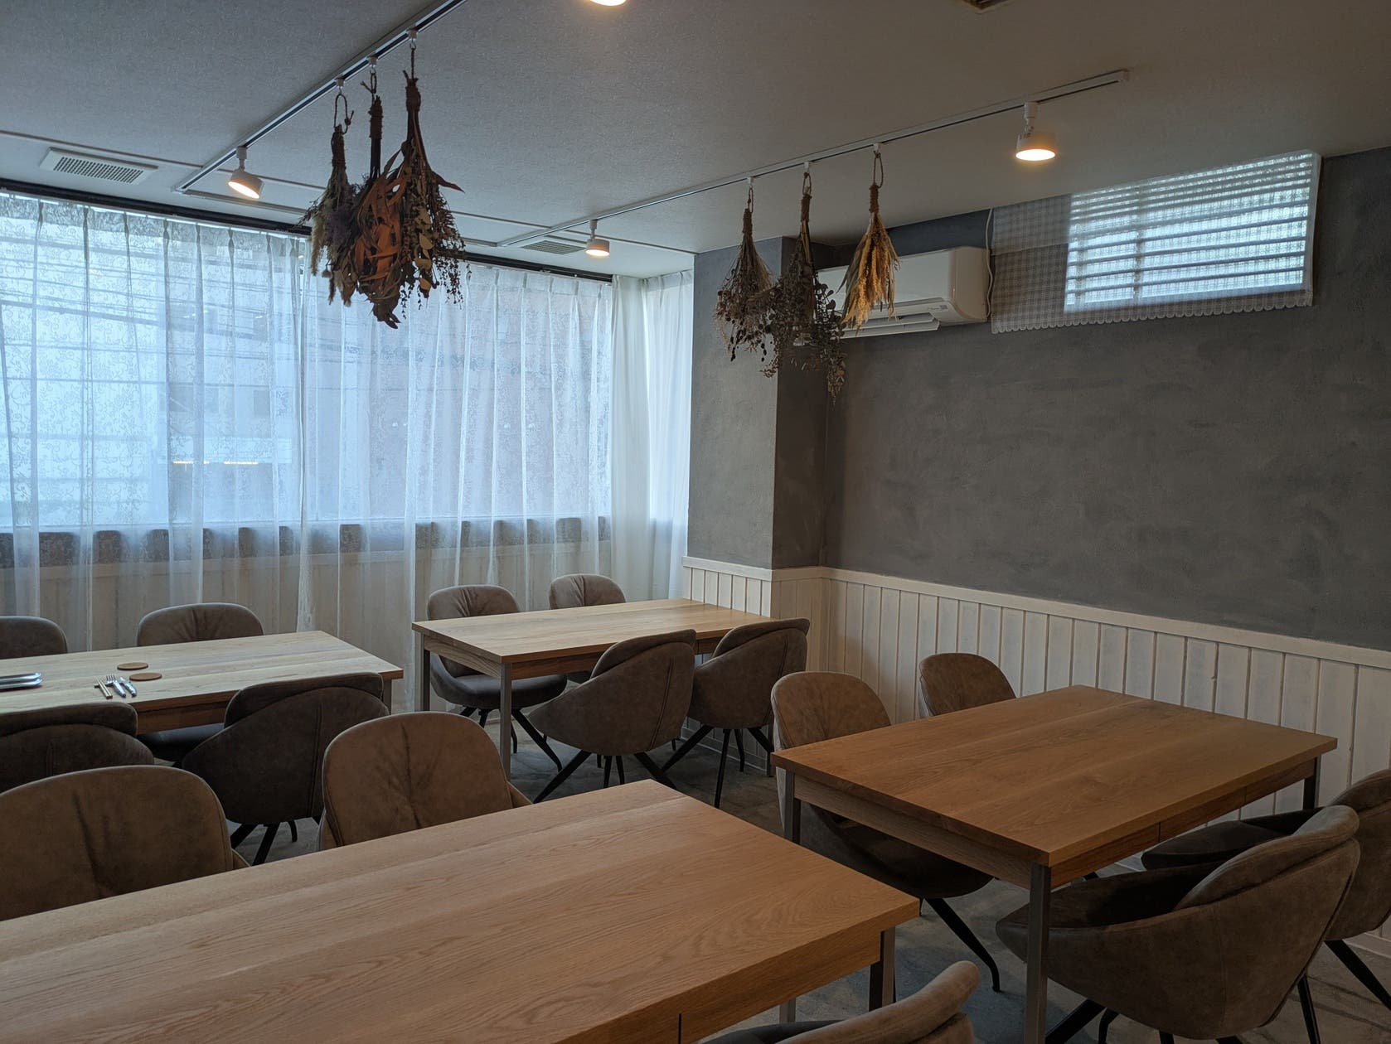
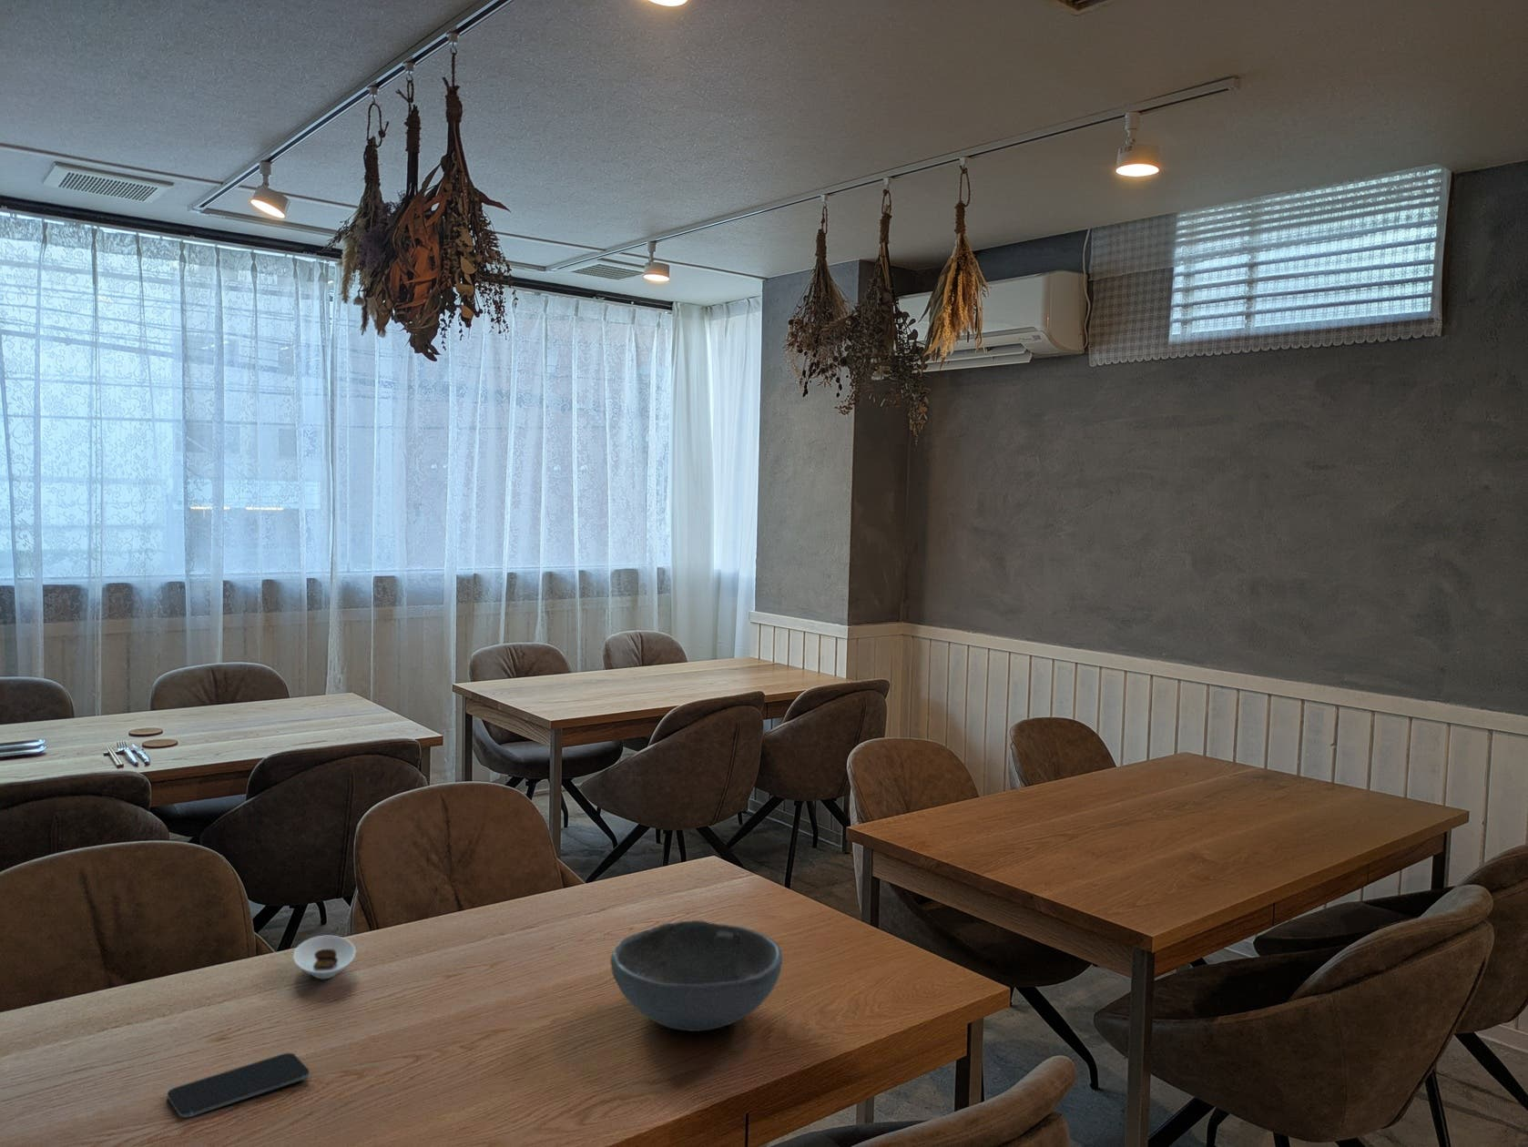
+ saucer [293,935,357,980]
+ bowl [610,919,783,1033]
+ smartphone [166,1052,311,1119]
